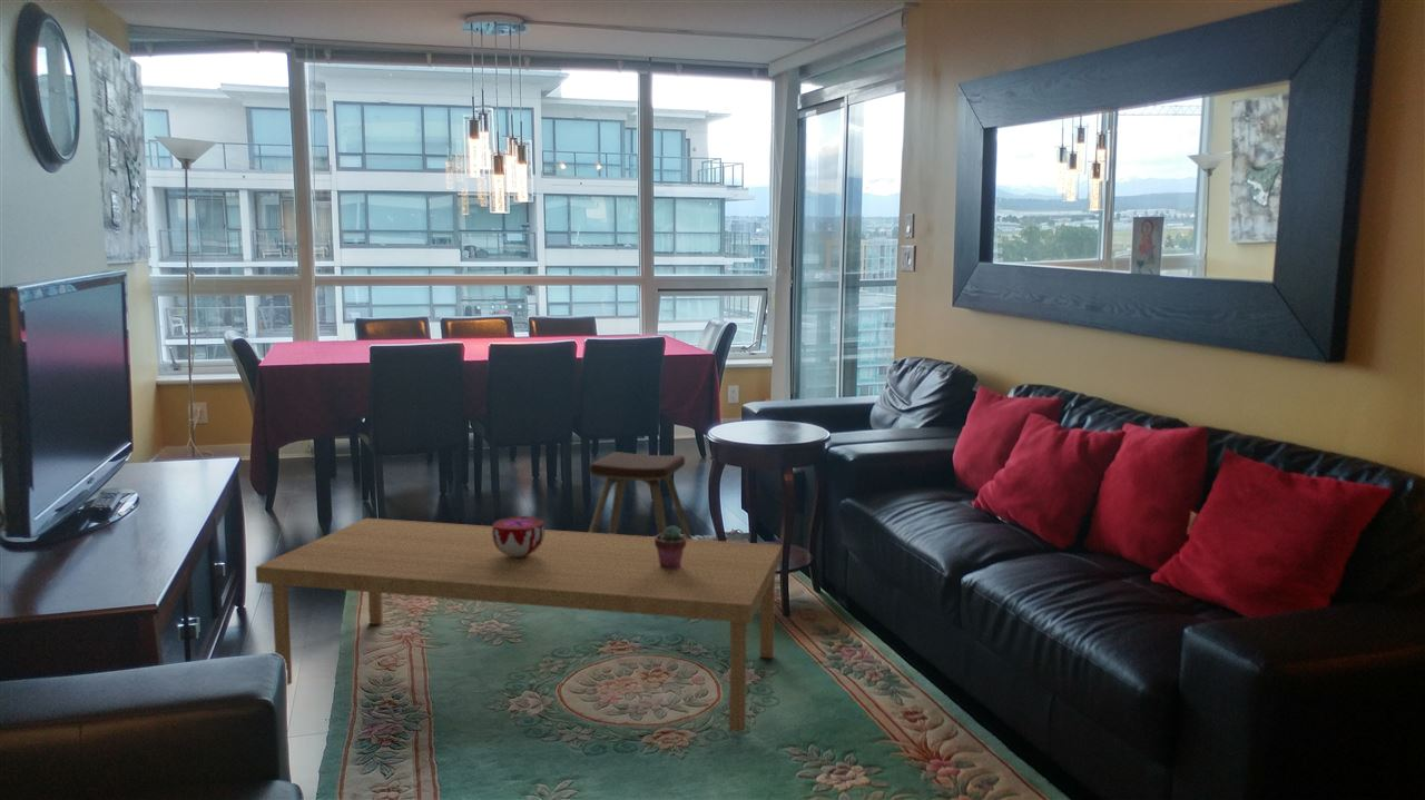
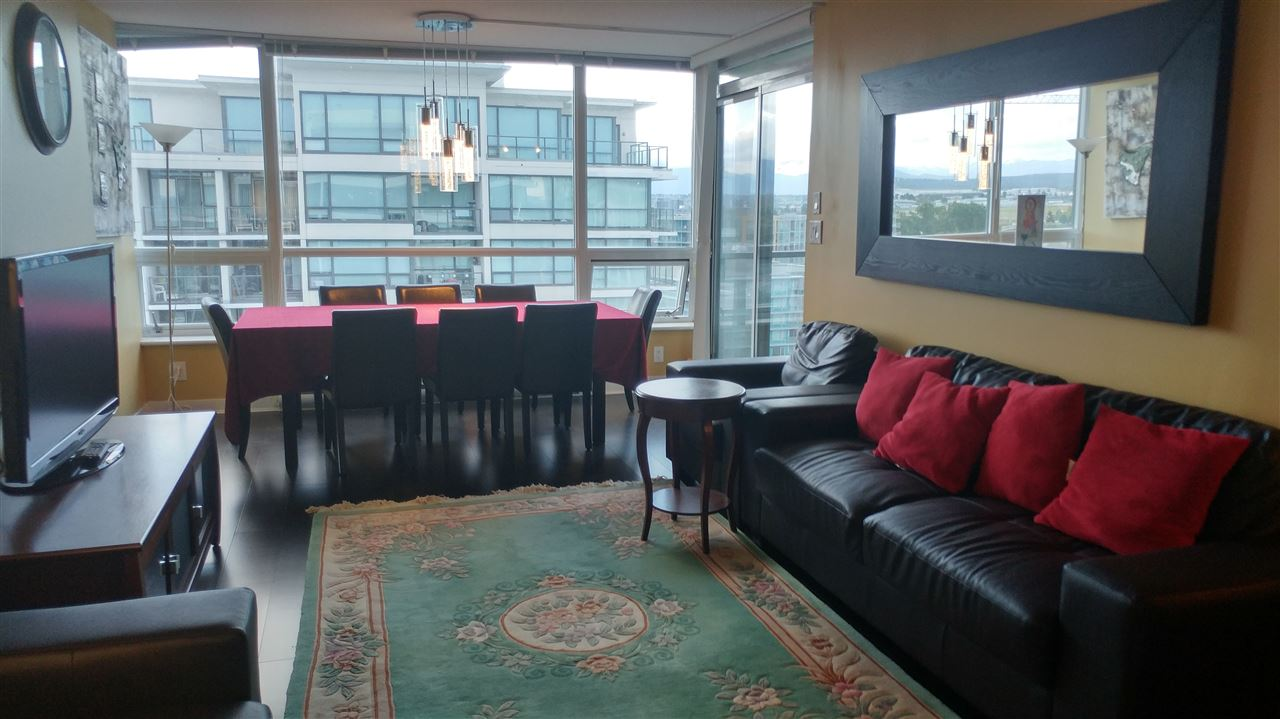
- music stool [587,451,694,540]
- potted succulent [655,524,687,570]
- coffee table [255,517,784,733]
- decorative bowl [491,515,546,557]
